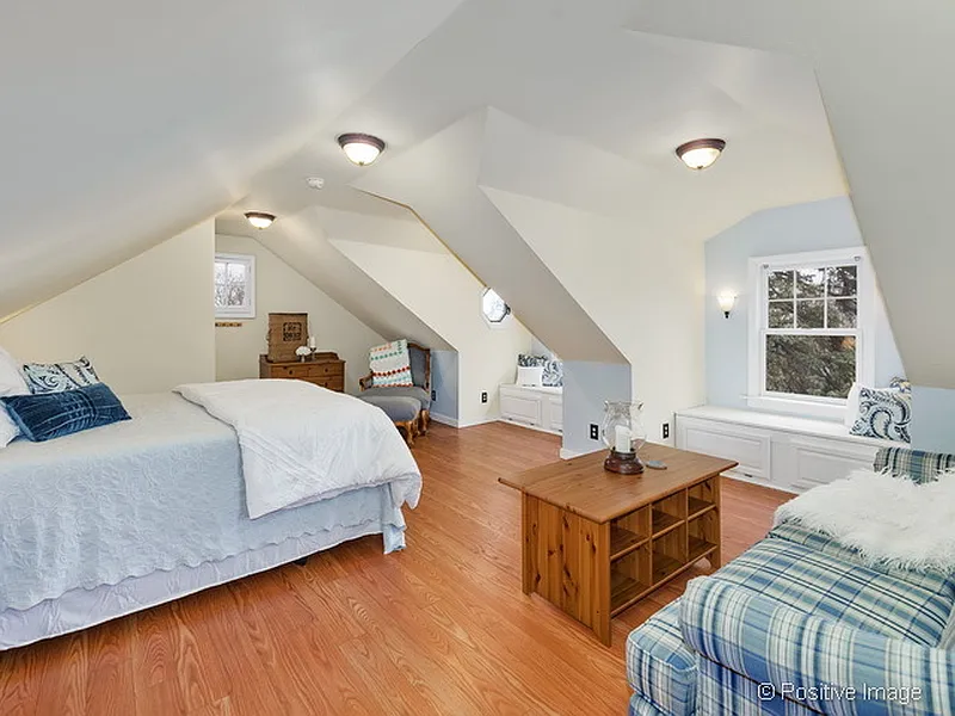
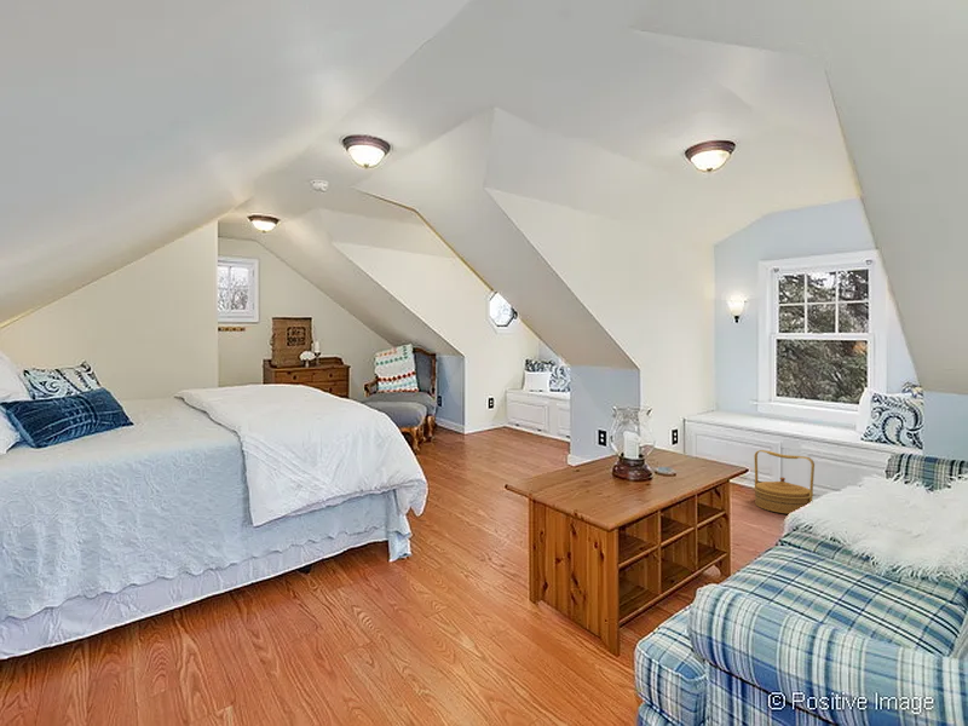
+ woven basket [753,449,816,515]
